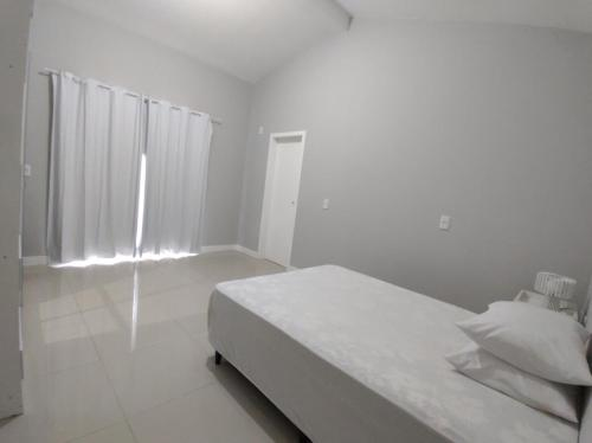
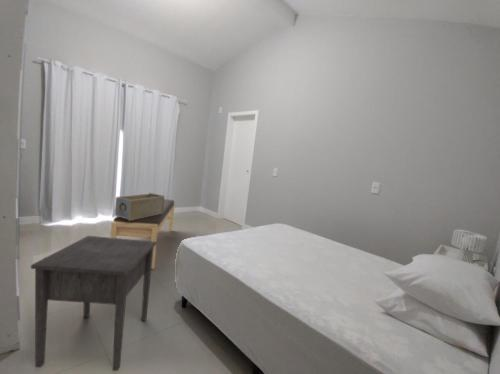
+ decorative box [114,192,165,221]
+ bench [110,198,176,270]
+ nightstand [30,235,157,372]
